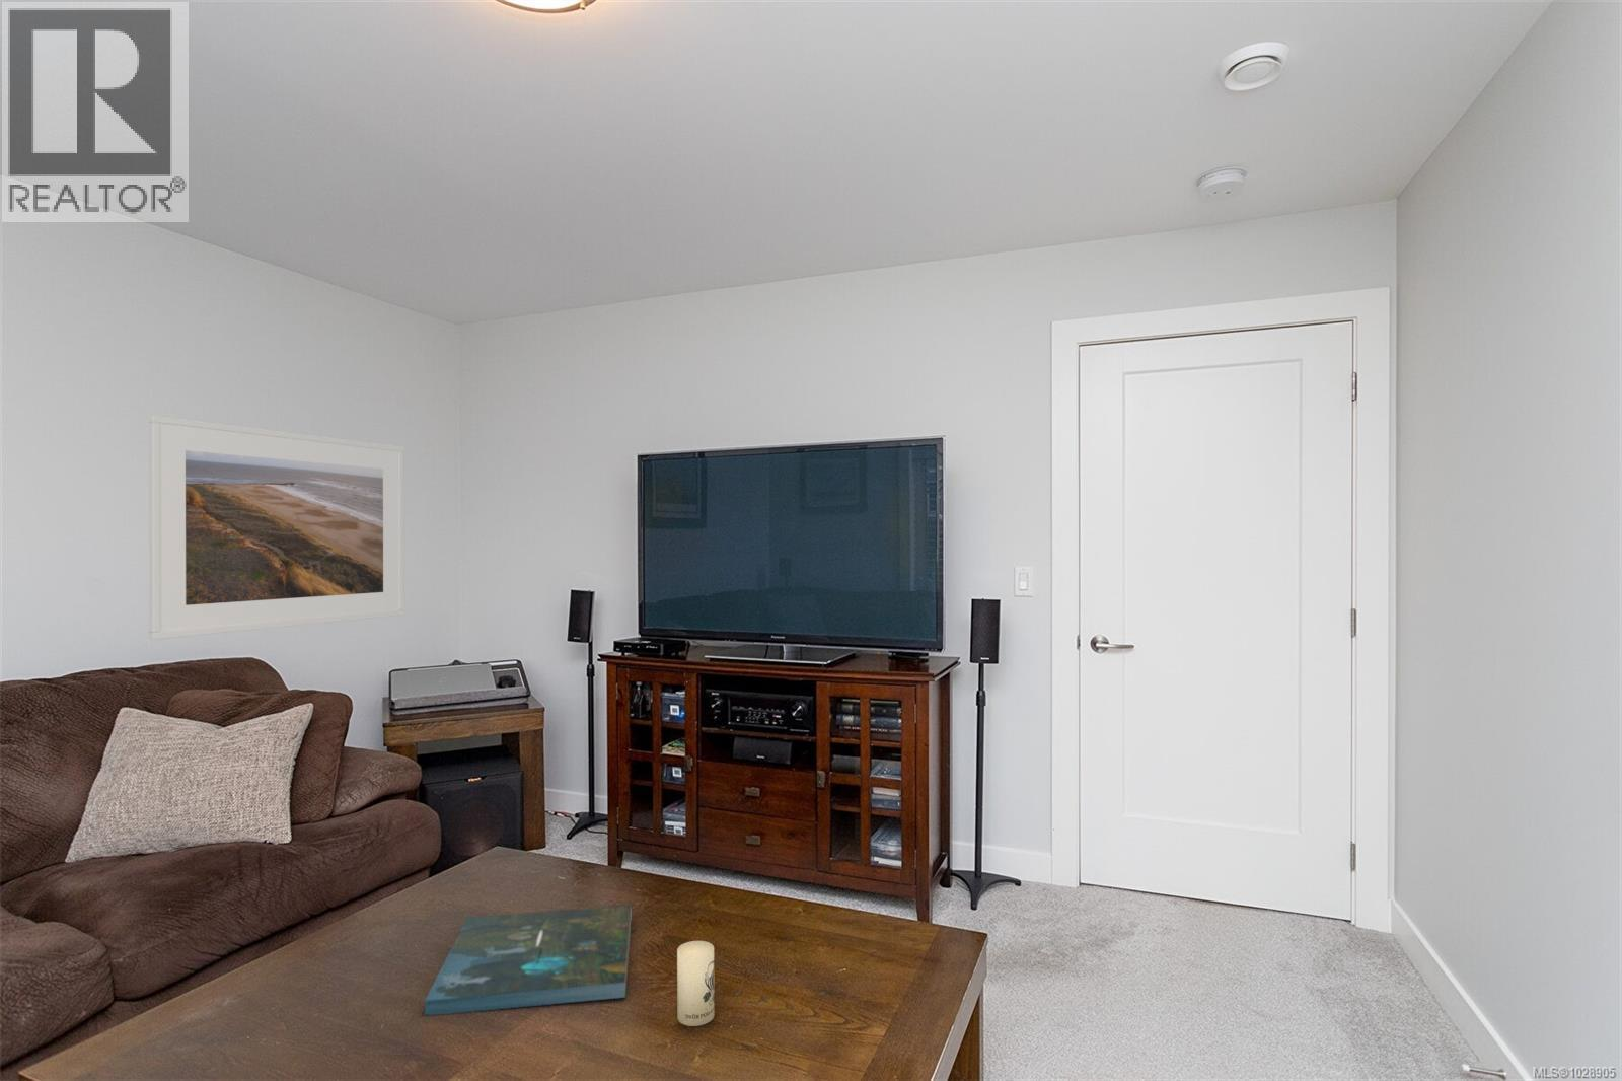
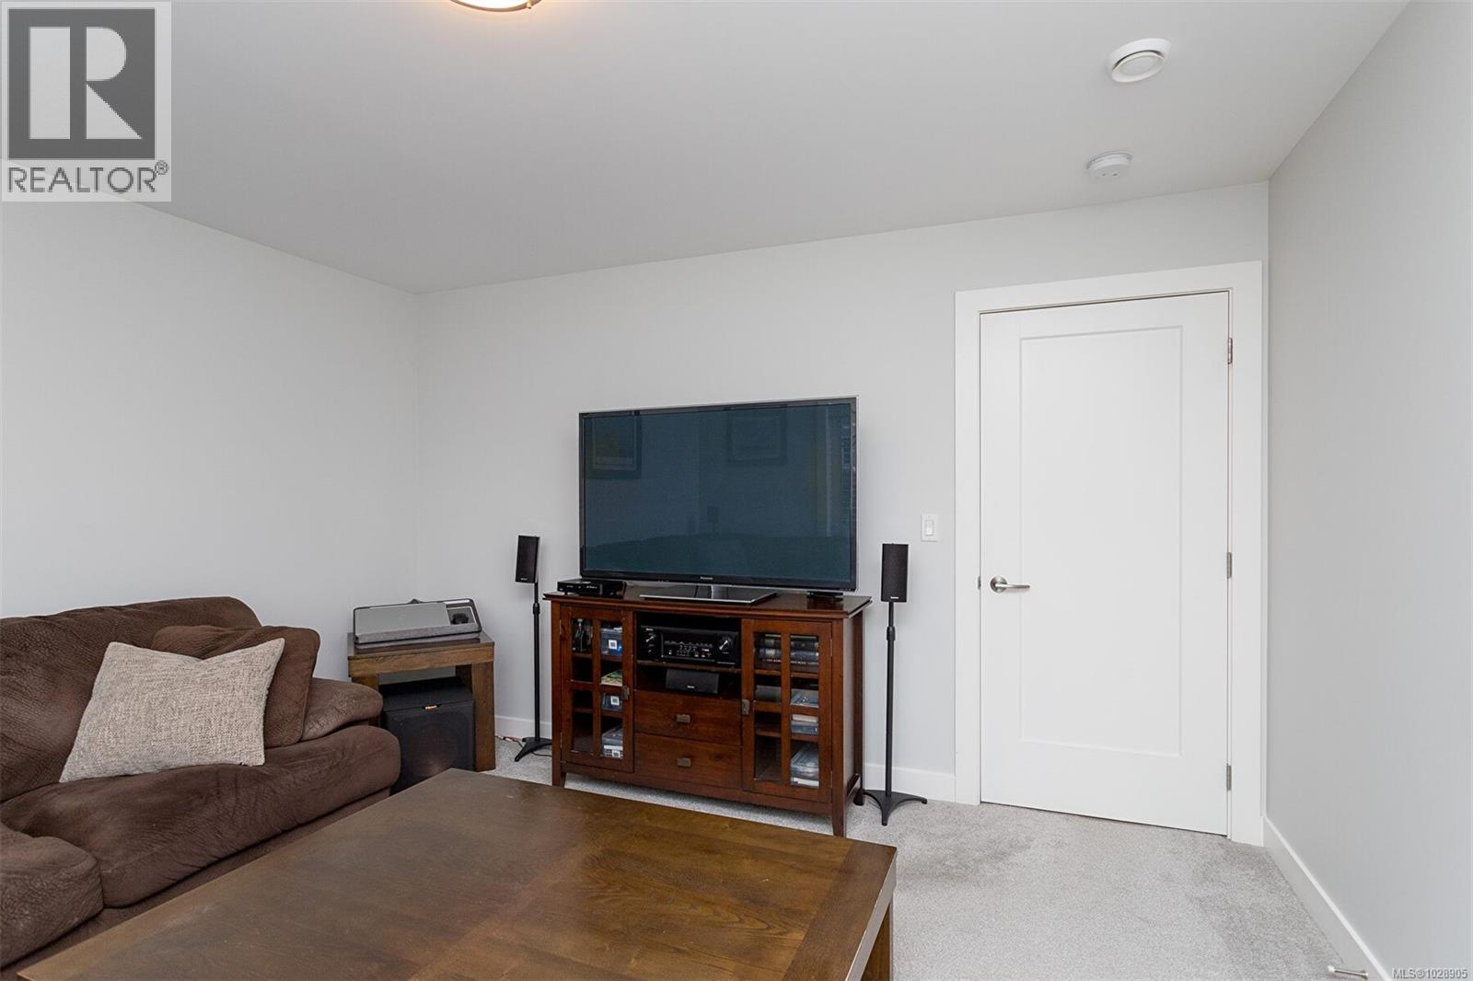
- candle [677,940,715,1027]
- board game [423,904,632,1016]
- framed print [148,414,405,641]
